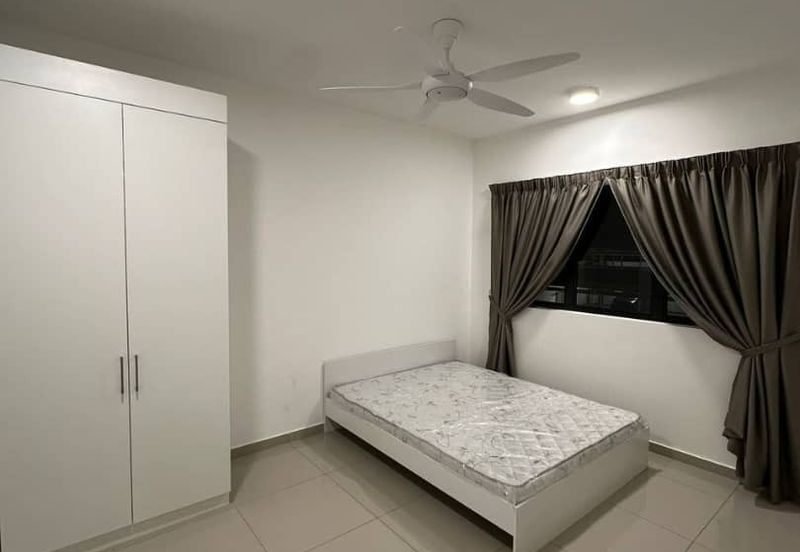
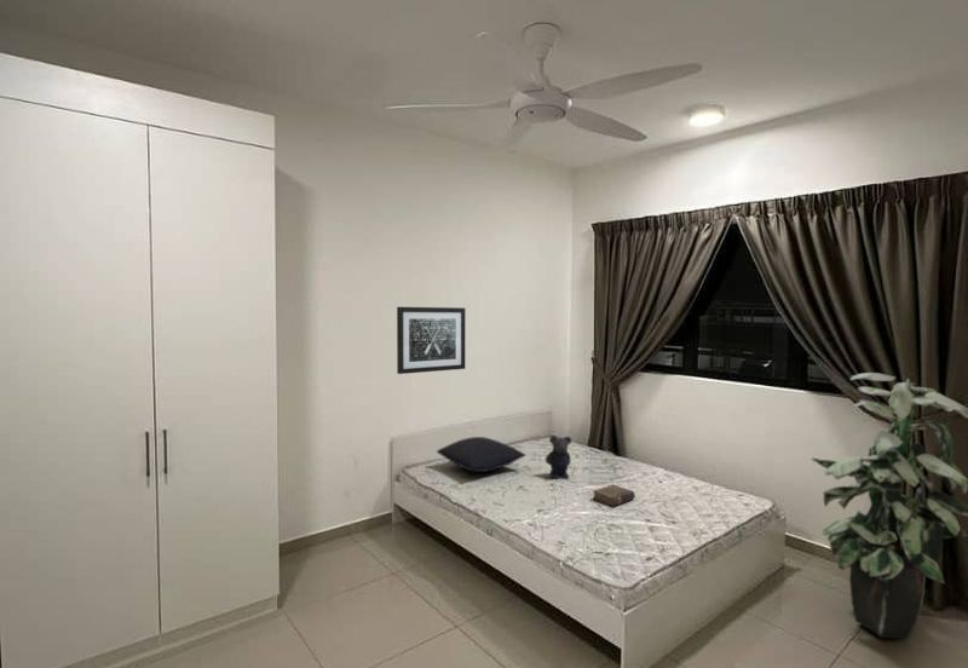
+ pillow [436,436,526,473]
+ indoor plant [809,372,968,640]
+ bear [544,434,572,480]
+ book [592,484,636,507]
+ wall art [396,306,466,375]
